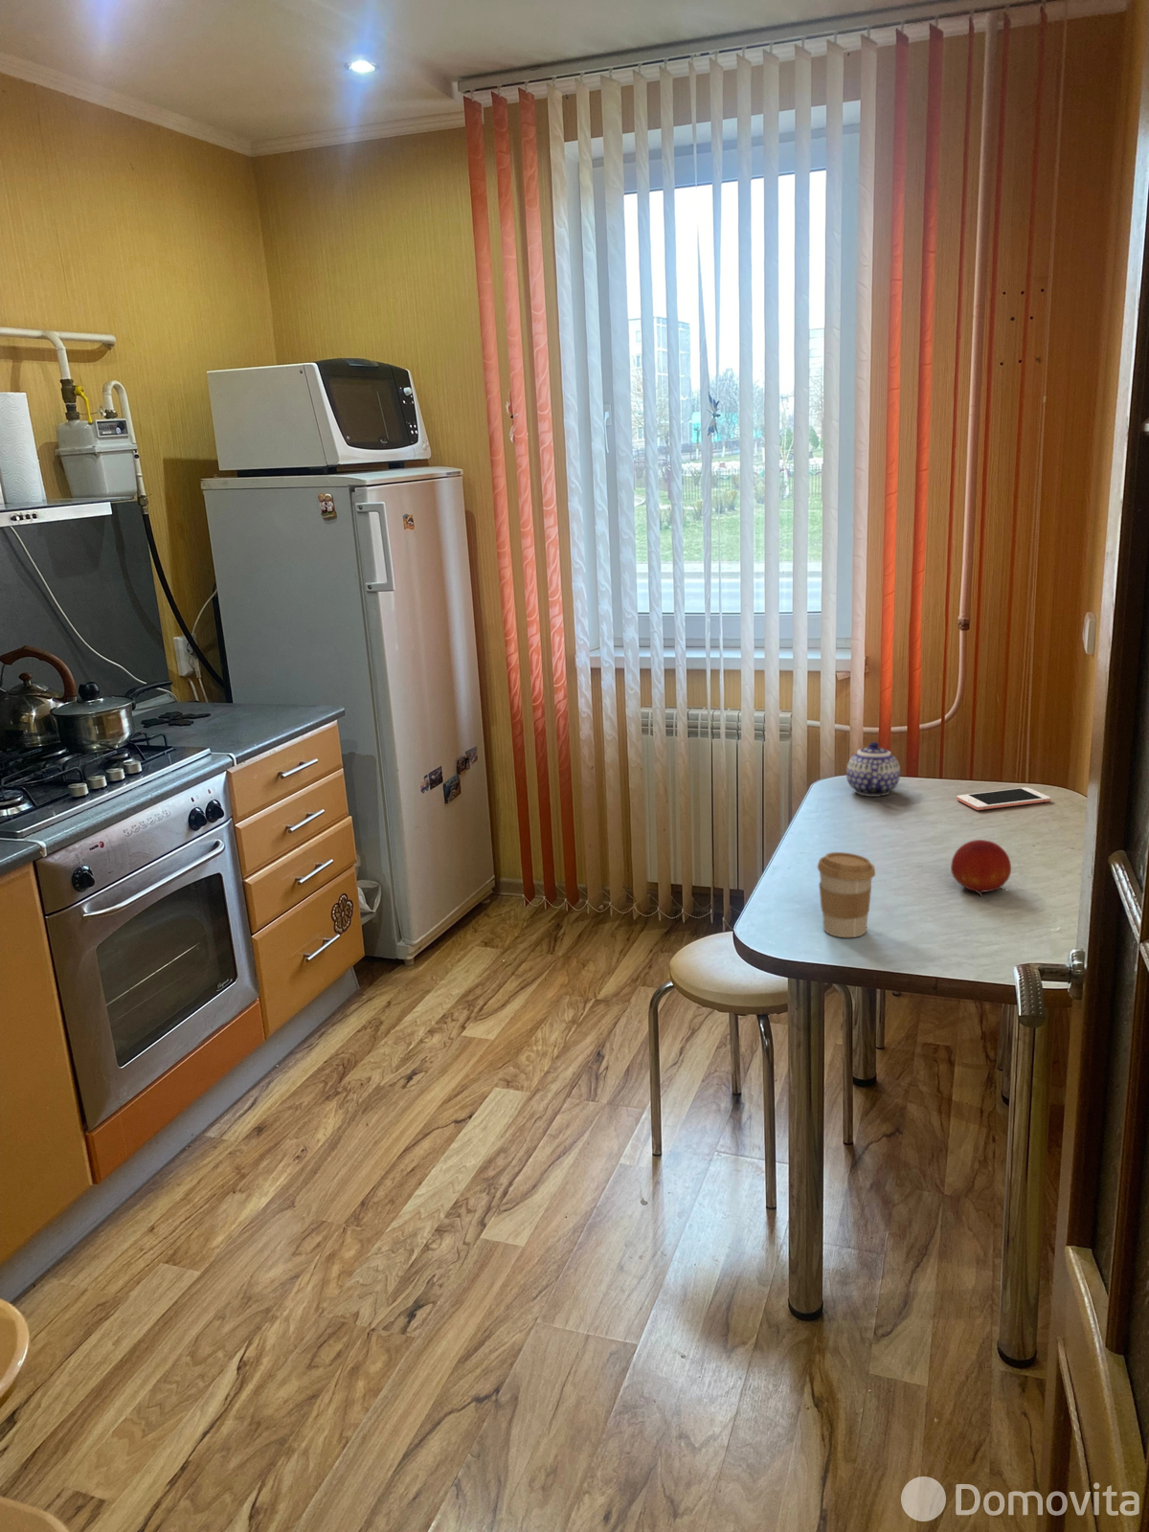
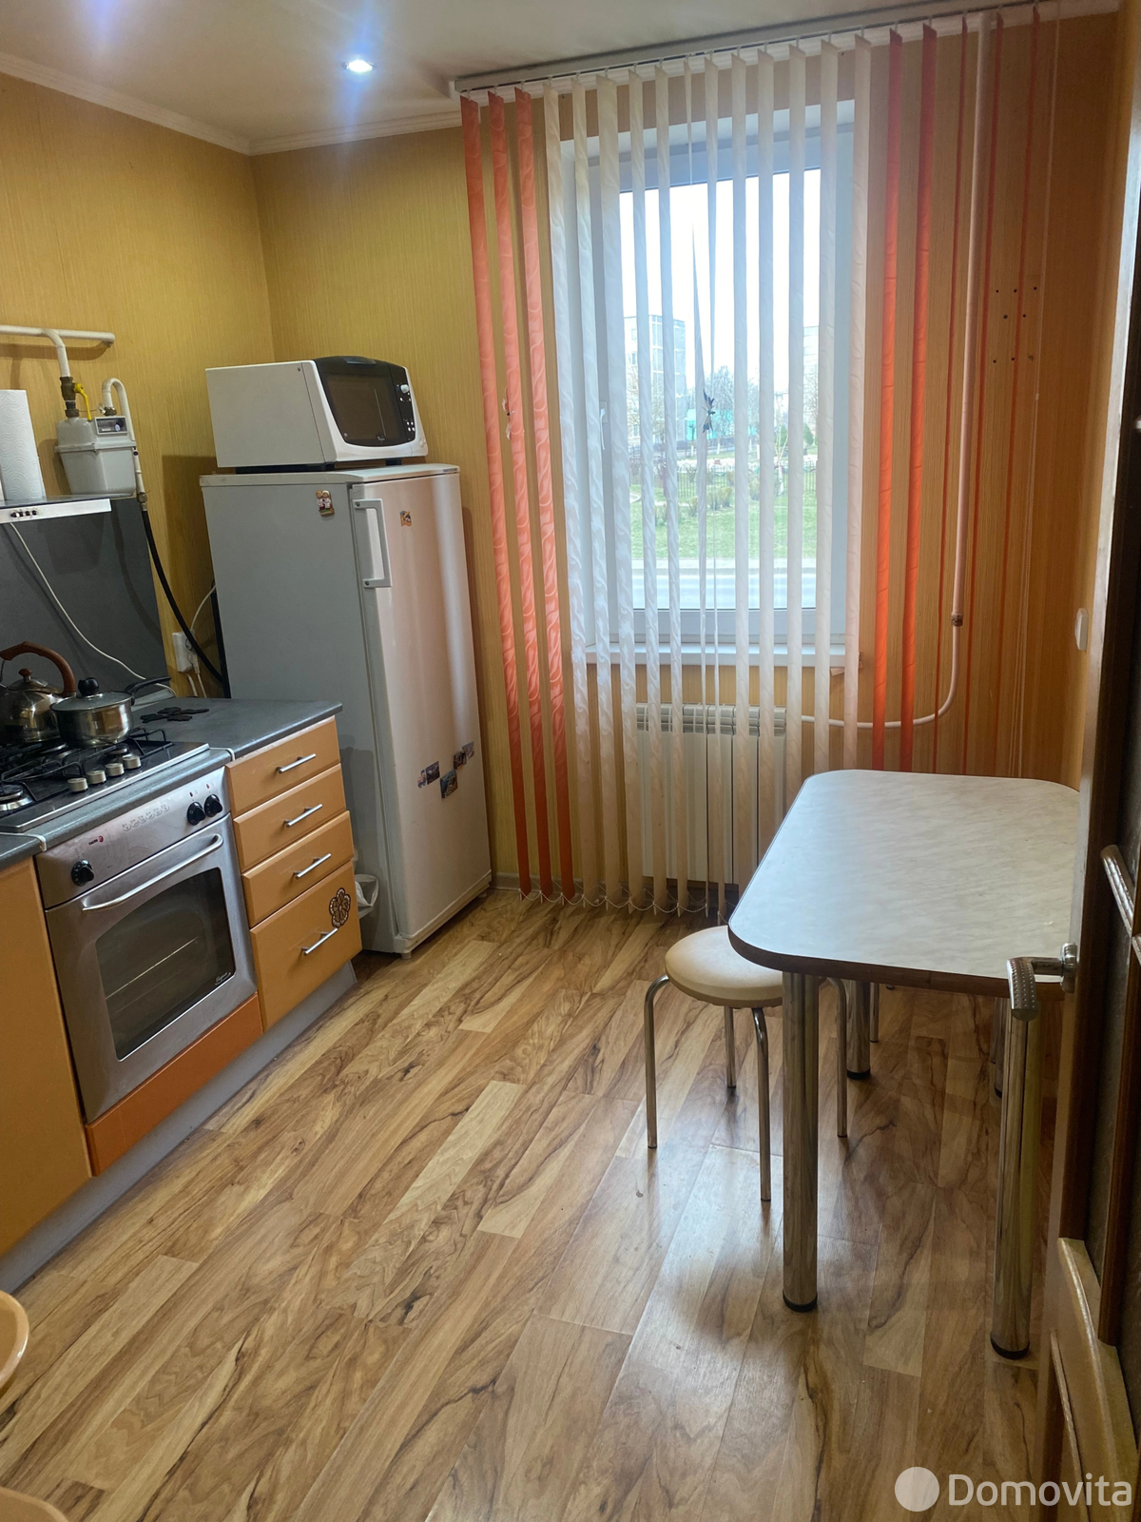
- teapot [846,741,902,797]
- cell phone [956,787,1051,811]
- coffee cup [817,852,876,939]
- fruit [950,838,1013,897]
